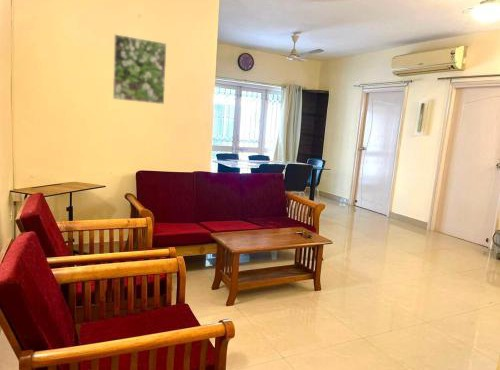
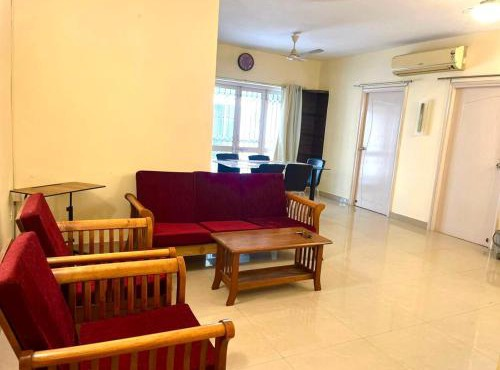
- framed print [112,33,167,105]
